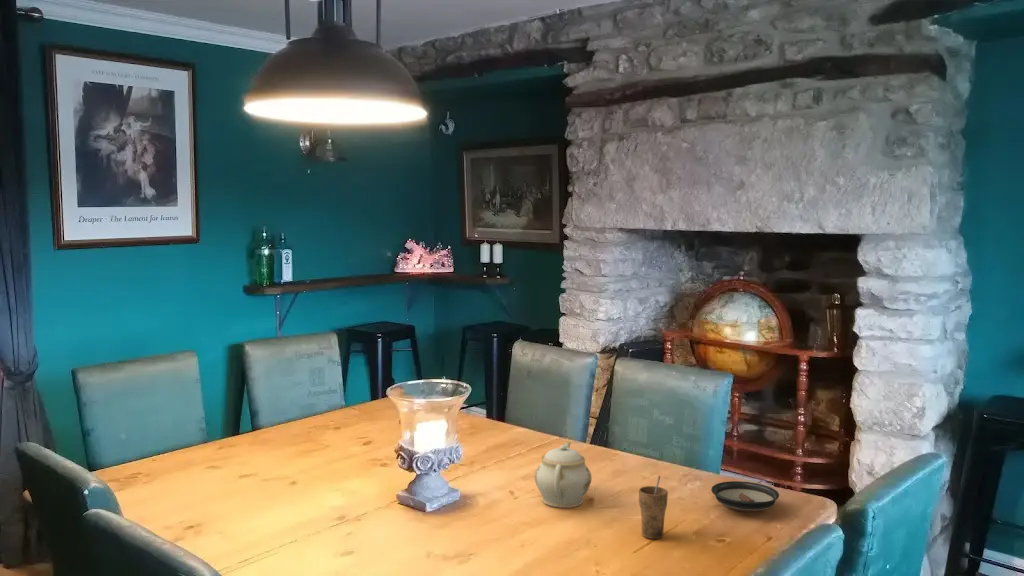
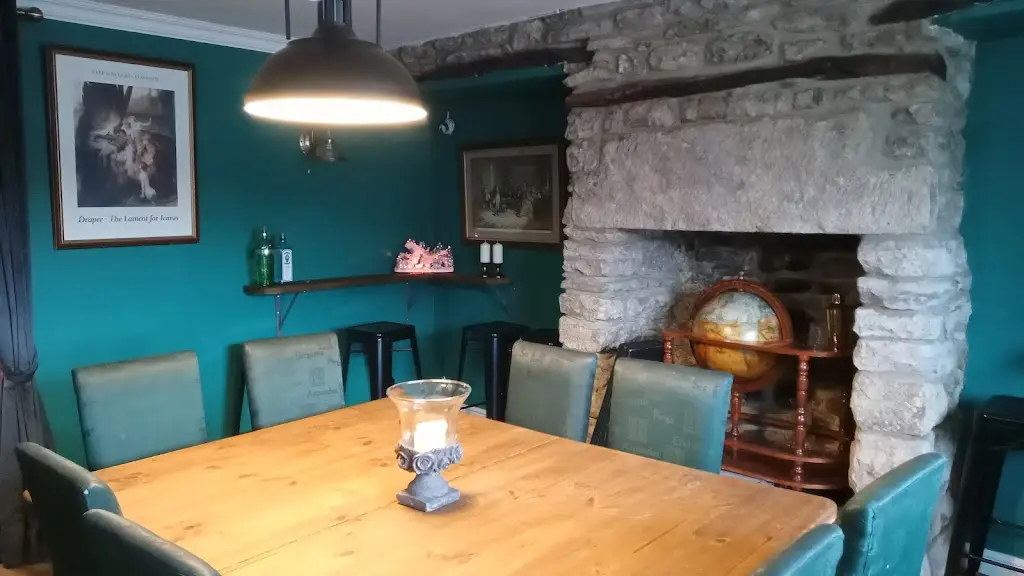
- teapot [534,440,593,509]
- cup [638,475,669,540]
- saucer [710,480,780,513]
